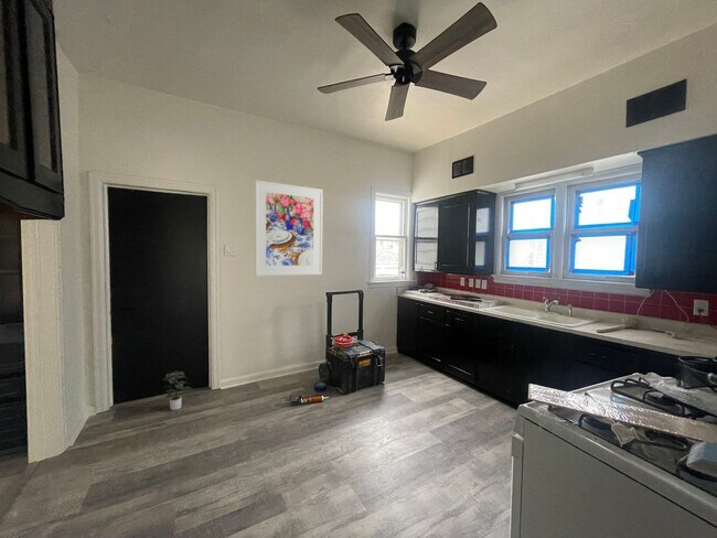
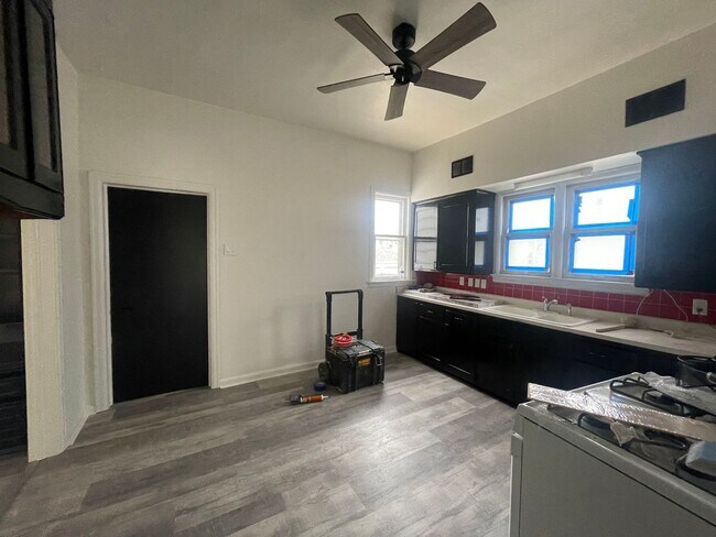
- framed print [254,179,324,277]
- potted plant [162,369,193,411]
